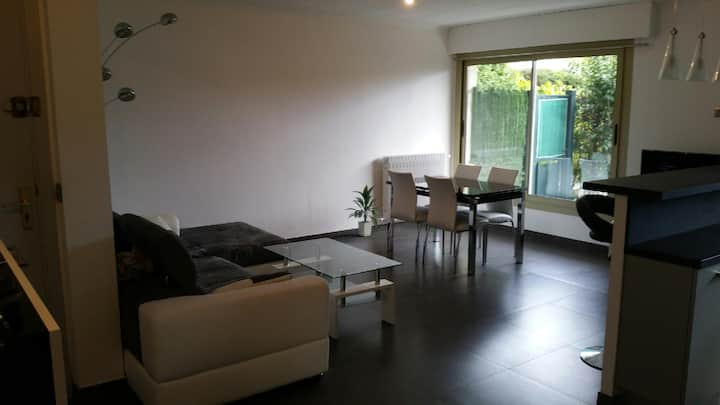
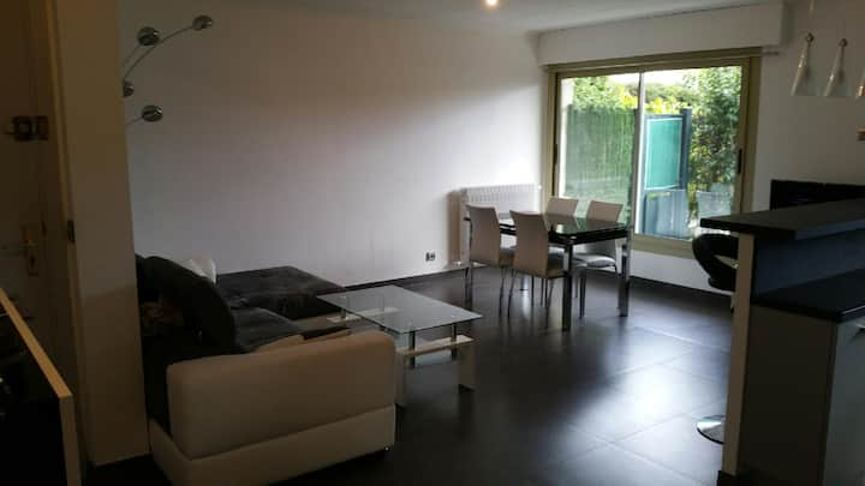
- indoor plant [344,184,384,237]
